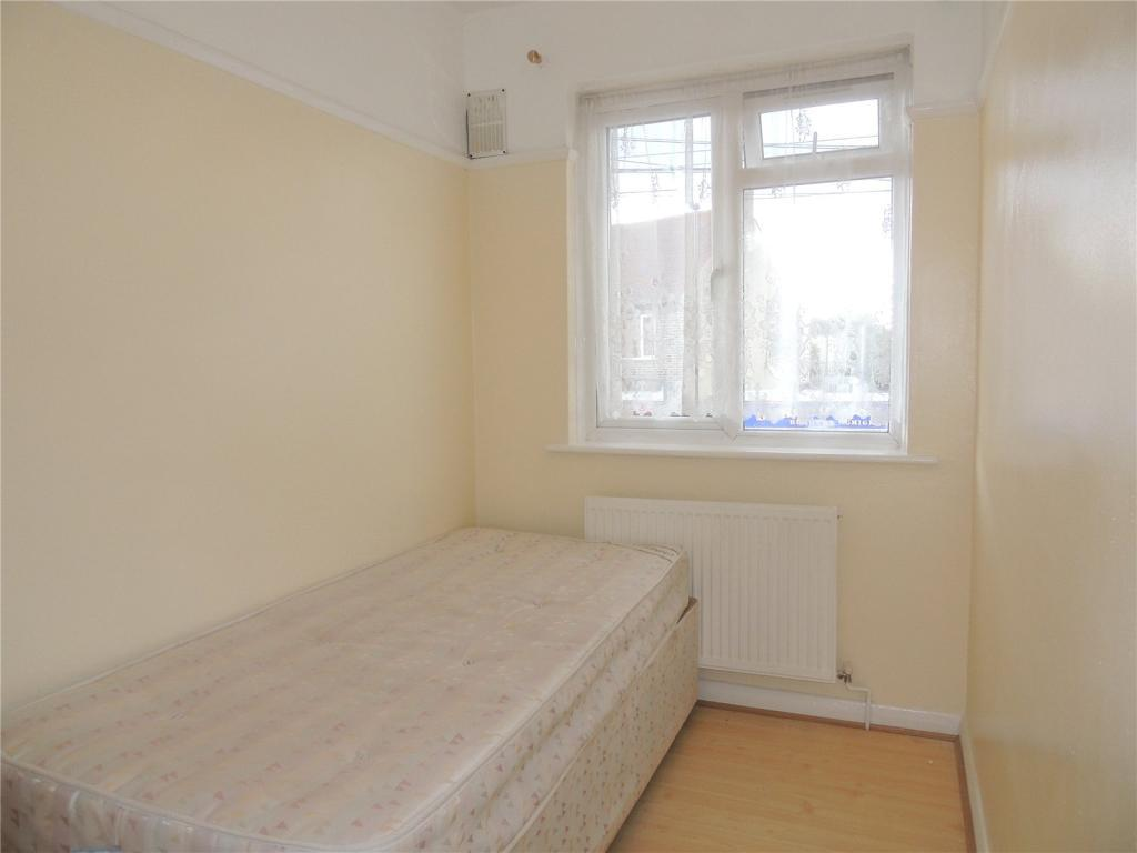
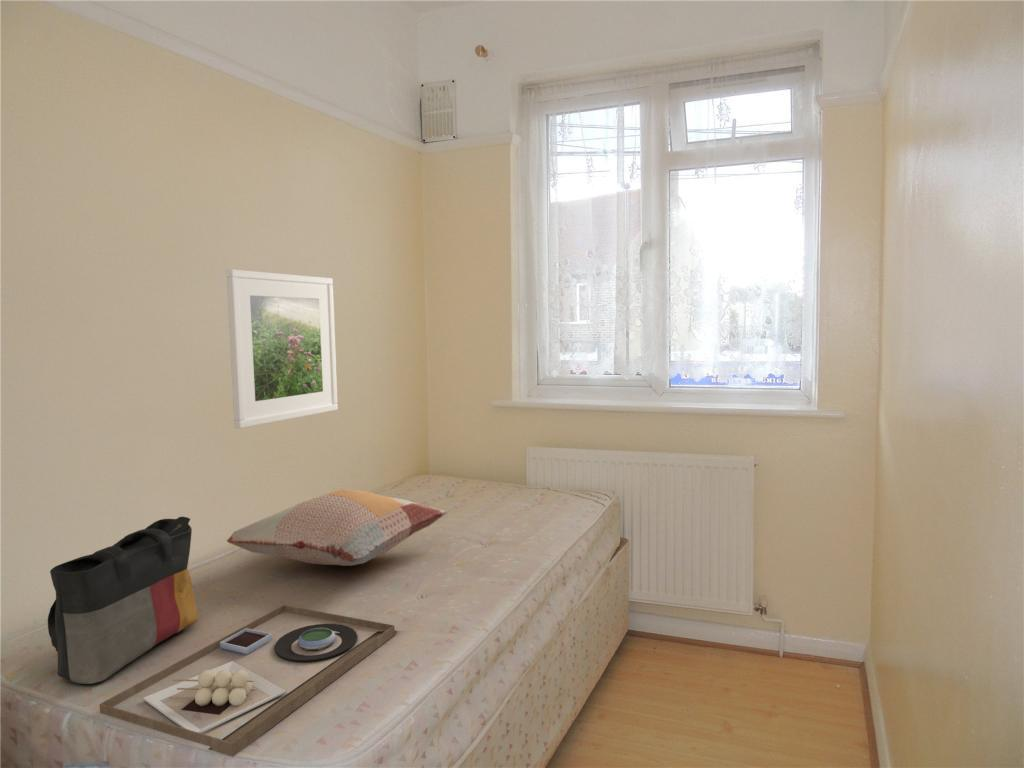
+ tote bag [47,516,199,685]
+ decorative pillow [226,488,448,567]
+ platter [99,604,396,757]
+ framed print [225,268,339,429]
